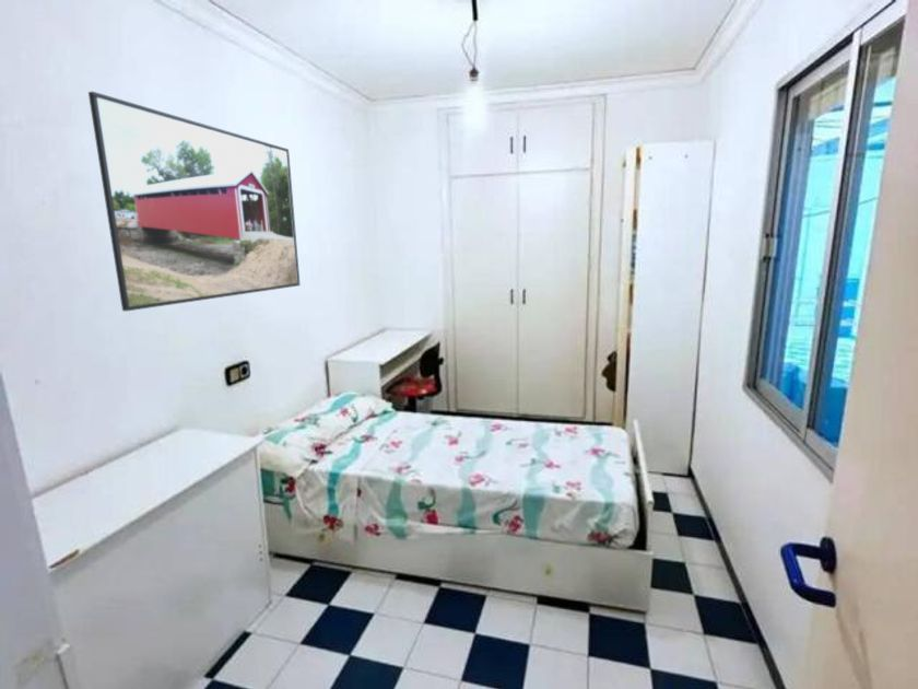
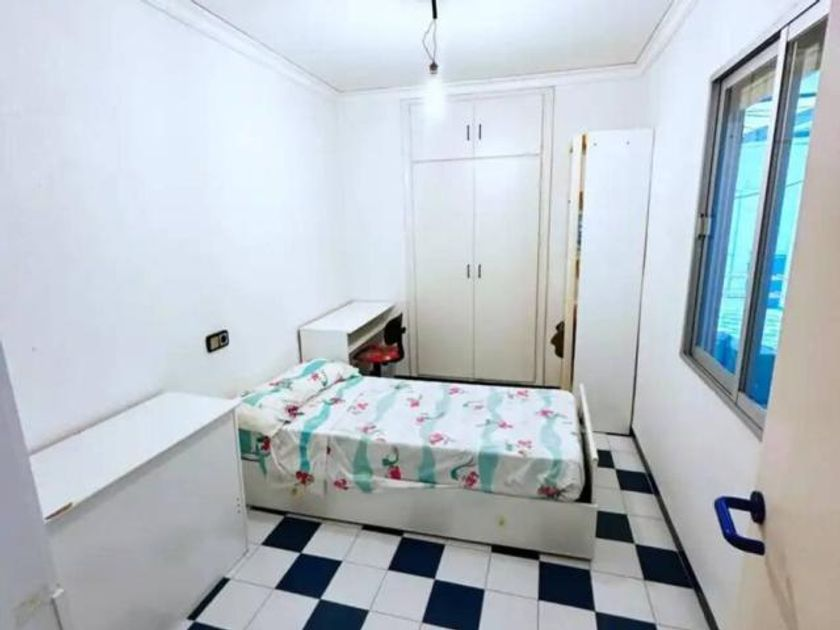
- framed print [87,91,302,312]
